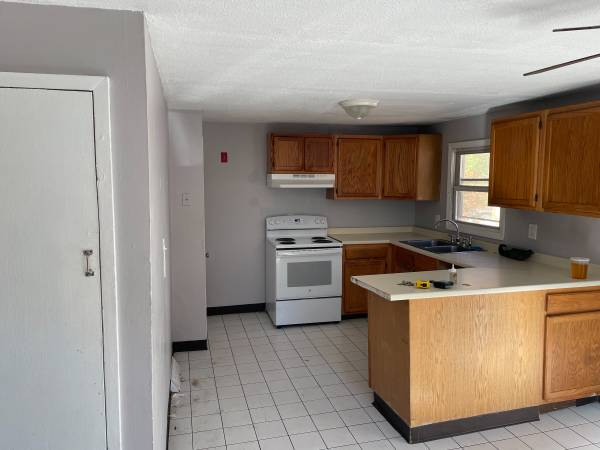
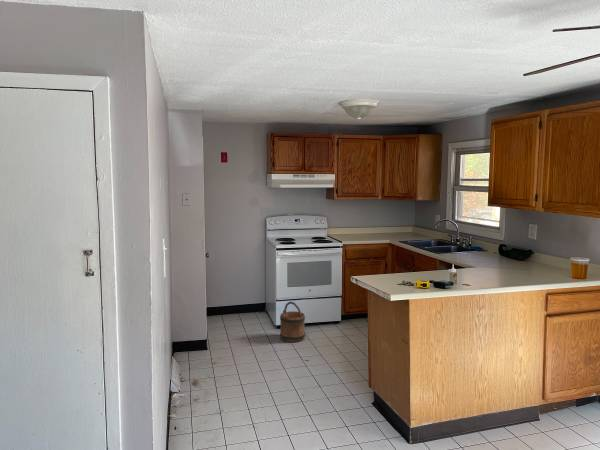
+ bucket [279,300,306,343]
